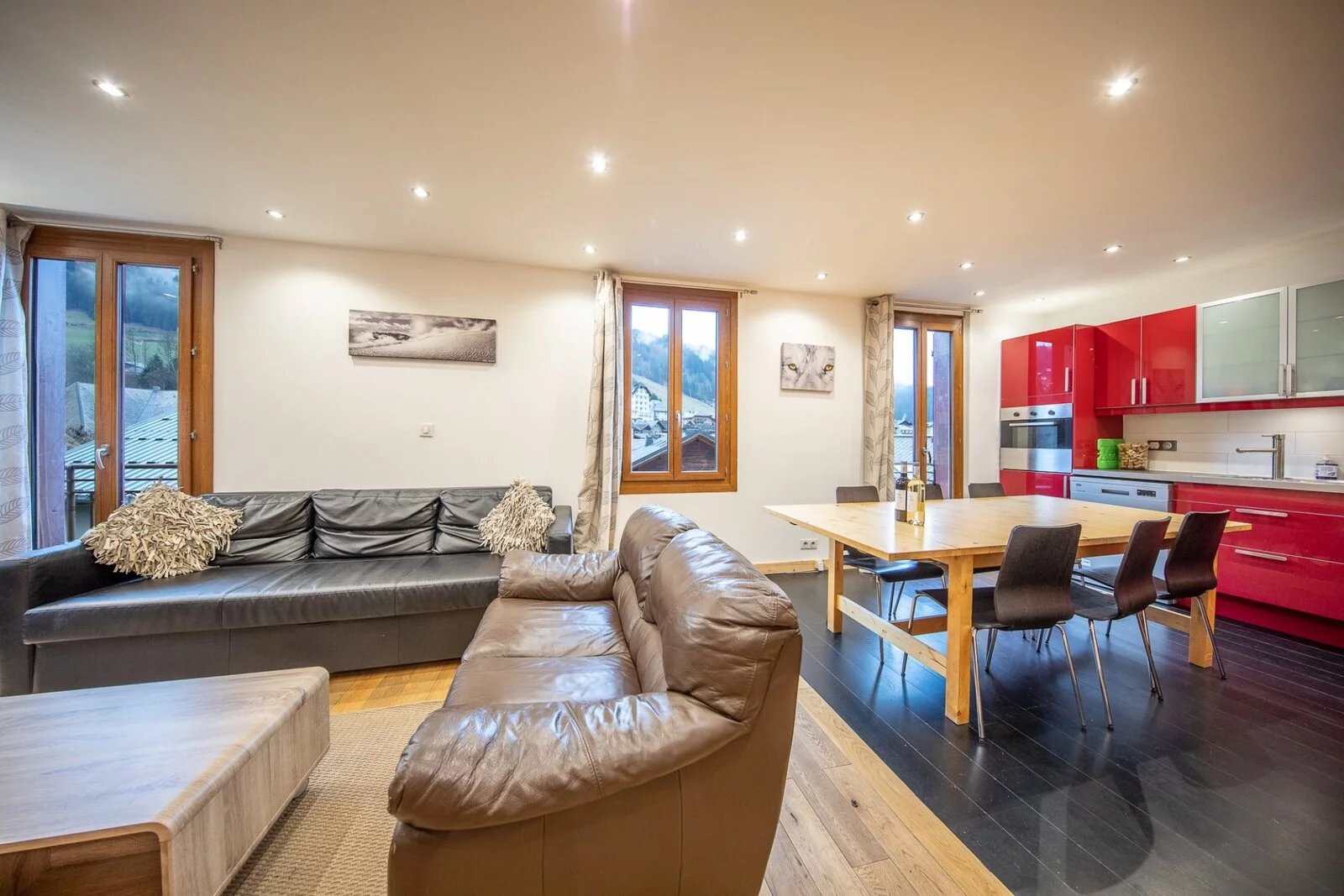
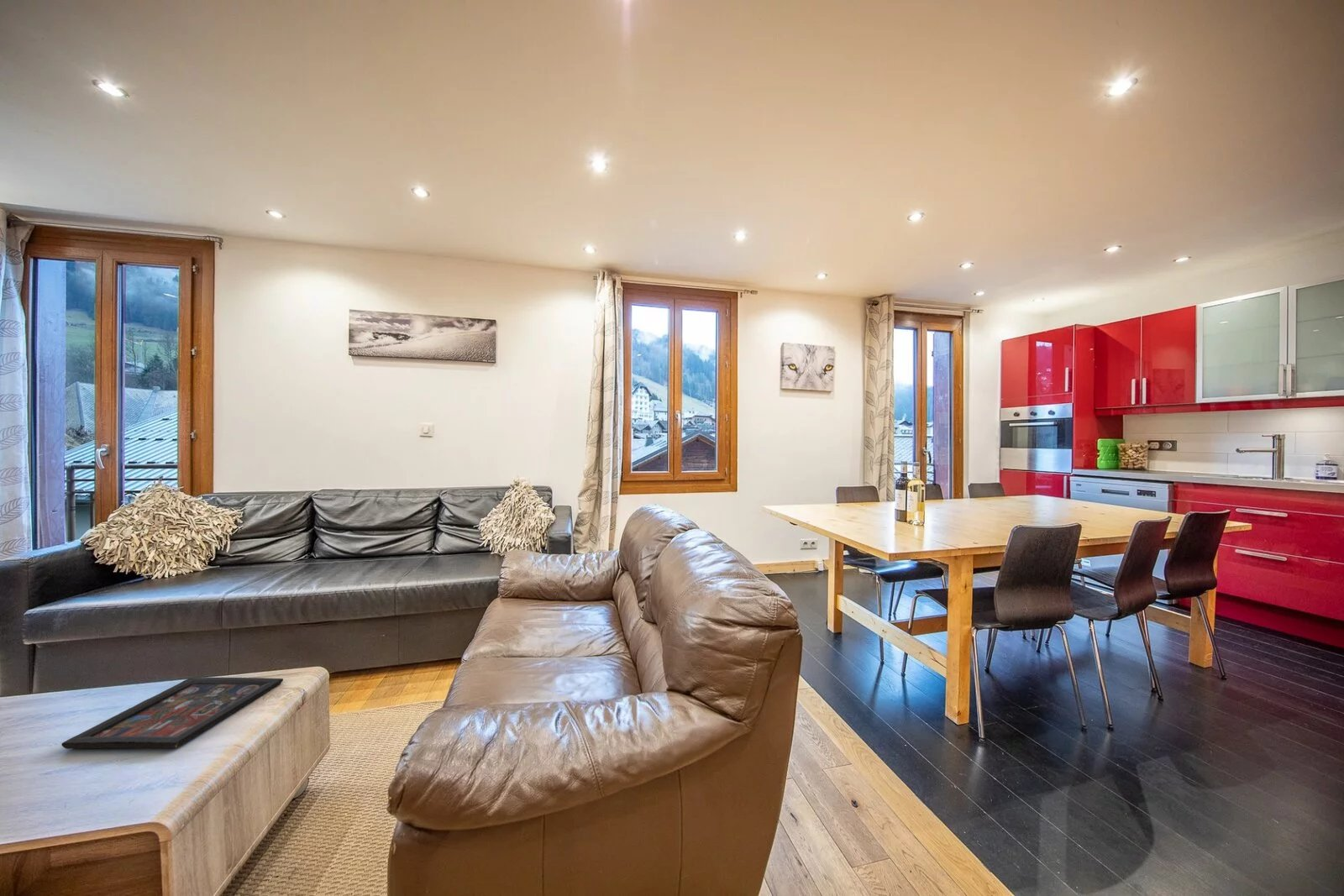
+ decorative tray [60,677,284,750]
